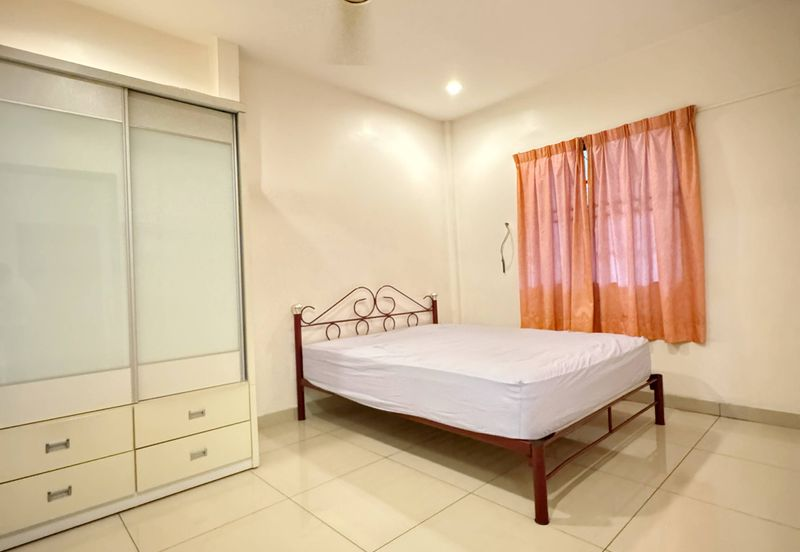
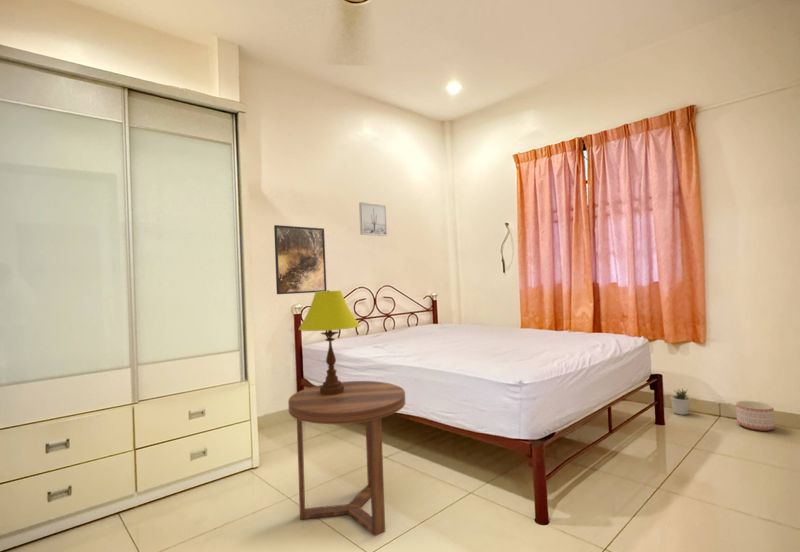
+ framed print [273,224,328,295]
+ side table [287,380,406,537]
+ wall art [358,201,388,237]
+ table lamp [298,289,361,395]
+ planter [735,400,776,432]
+ potted plant [669,387,691,416]
